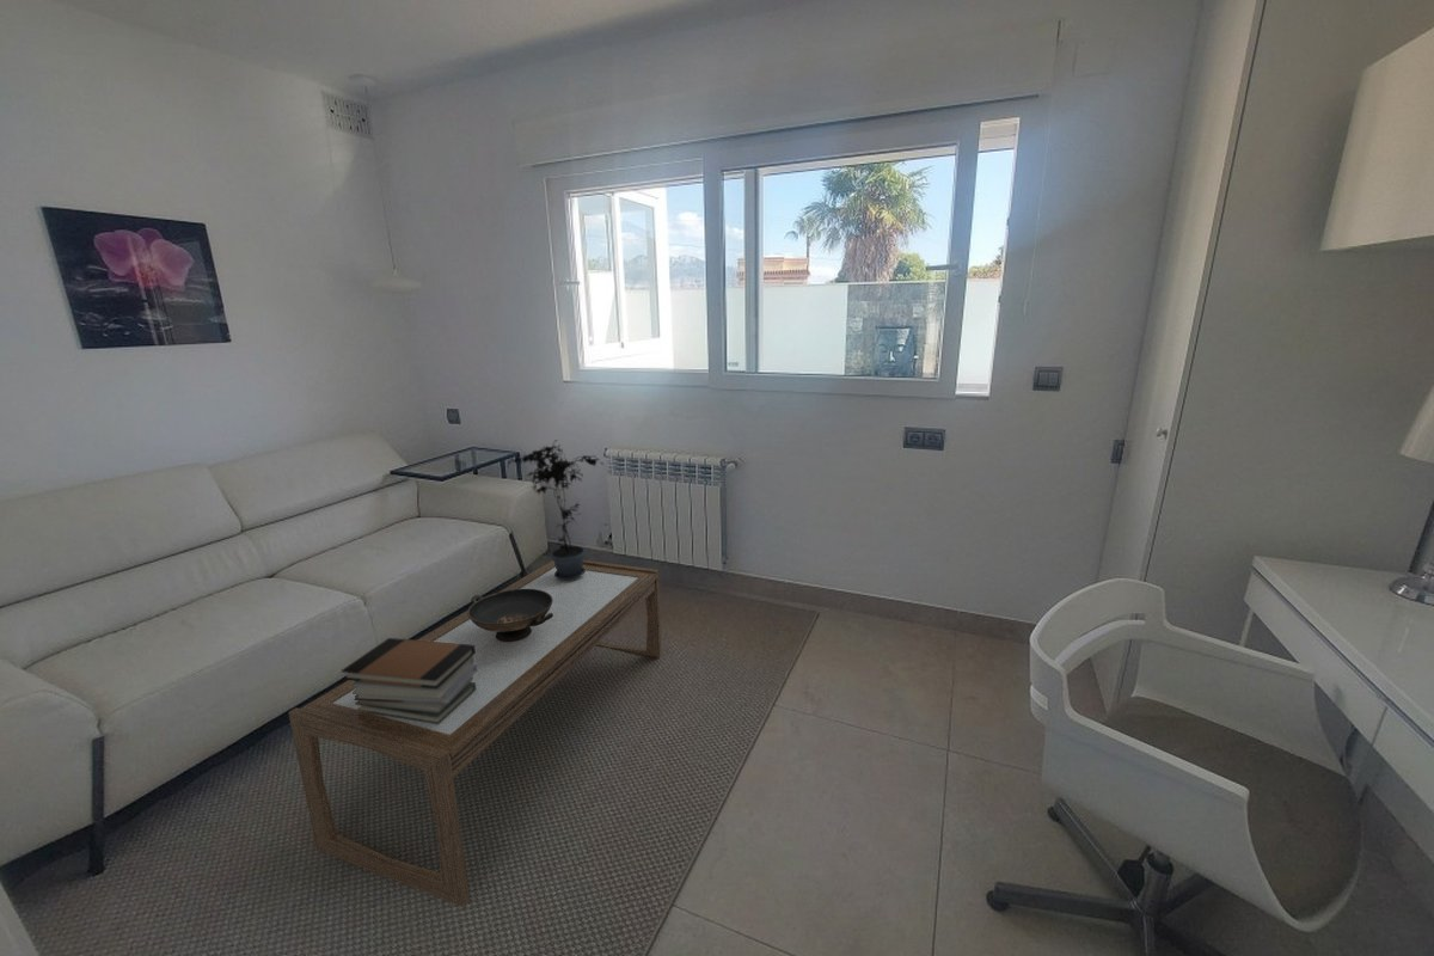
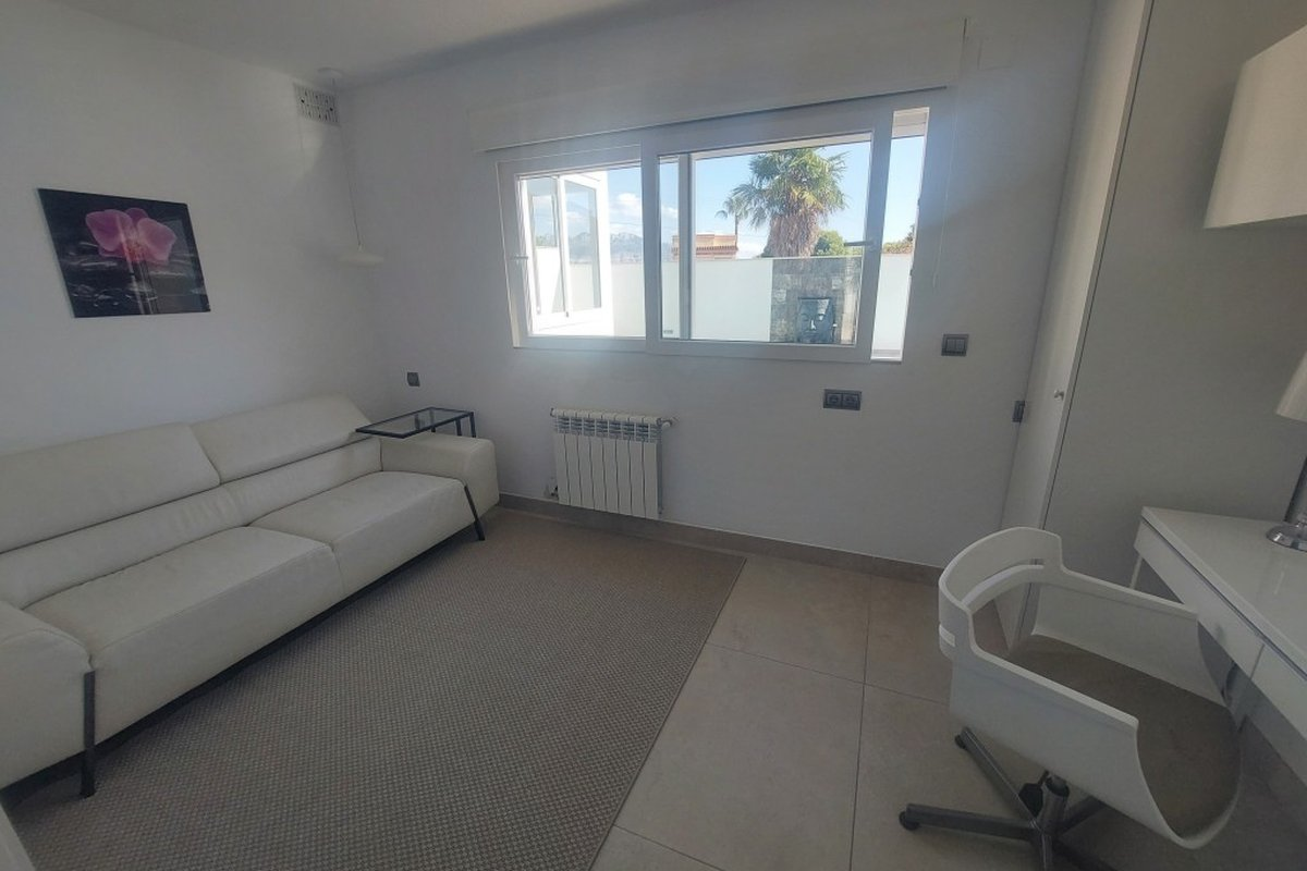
- book stack [339,637,478,724]
- coffee table [287,559,662,908]
- potted plant [505,439,605,580]
- decorative bowl [467,589,553,642]
